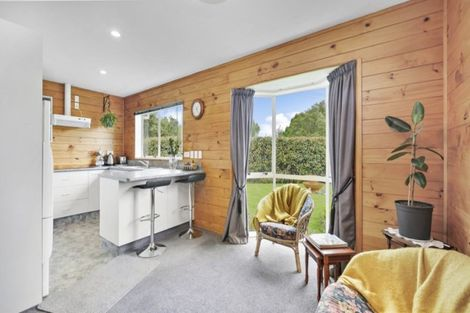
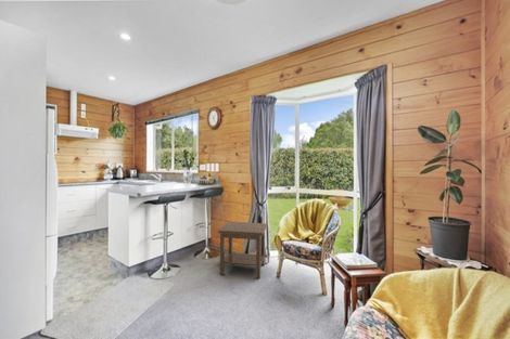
+ side table [217,221,268,279]
